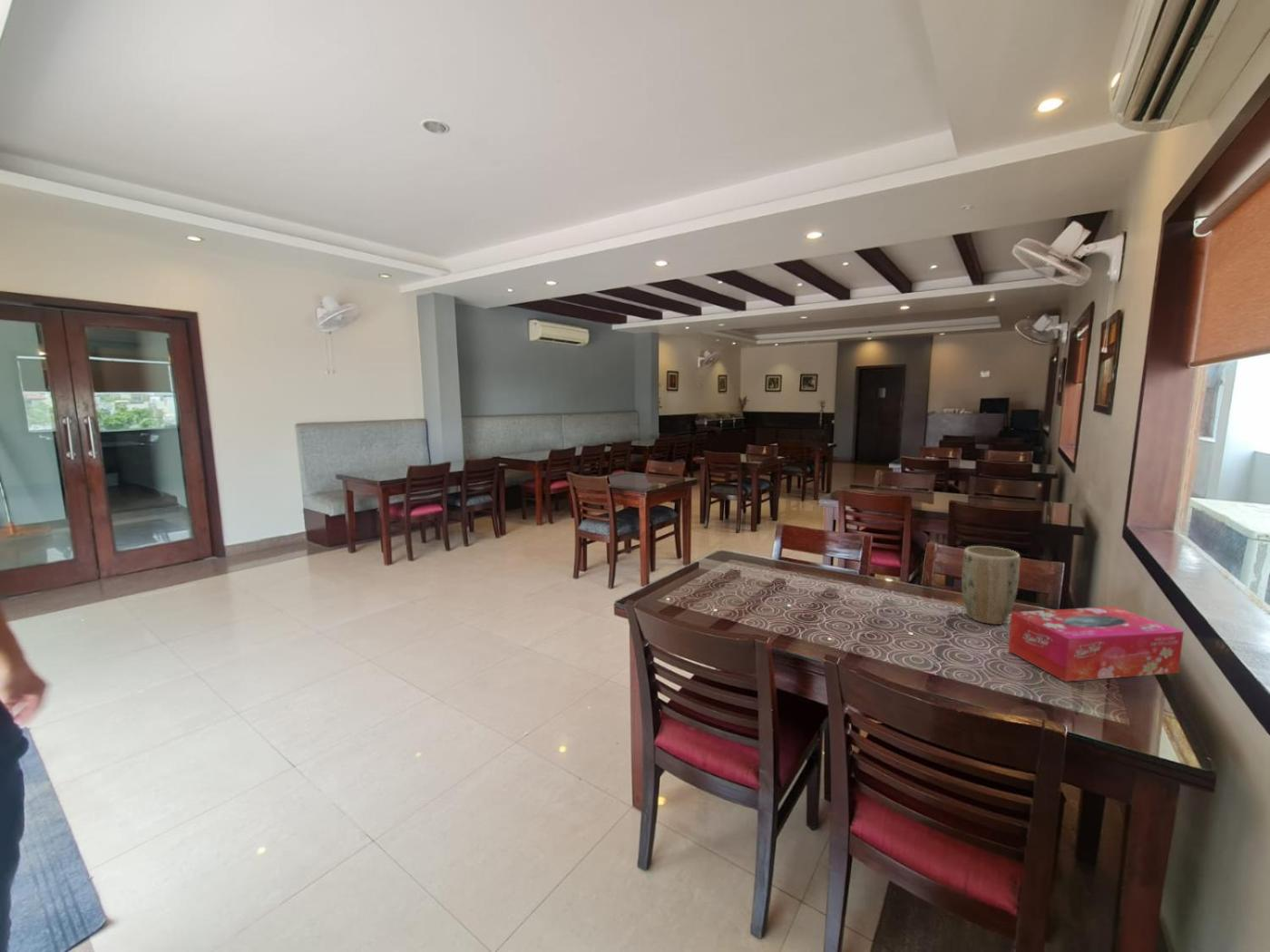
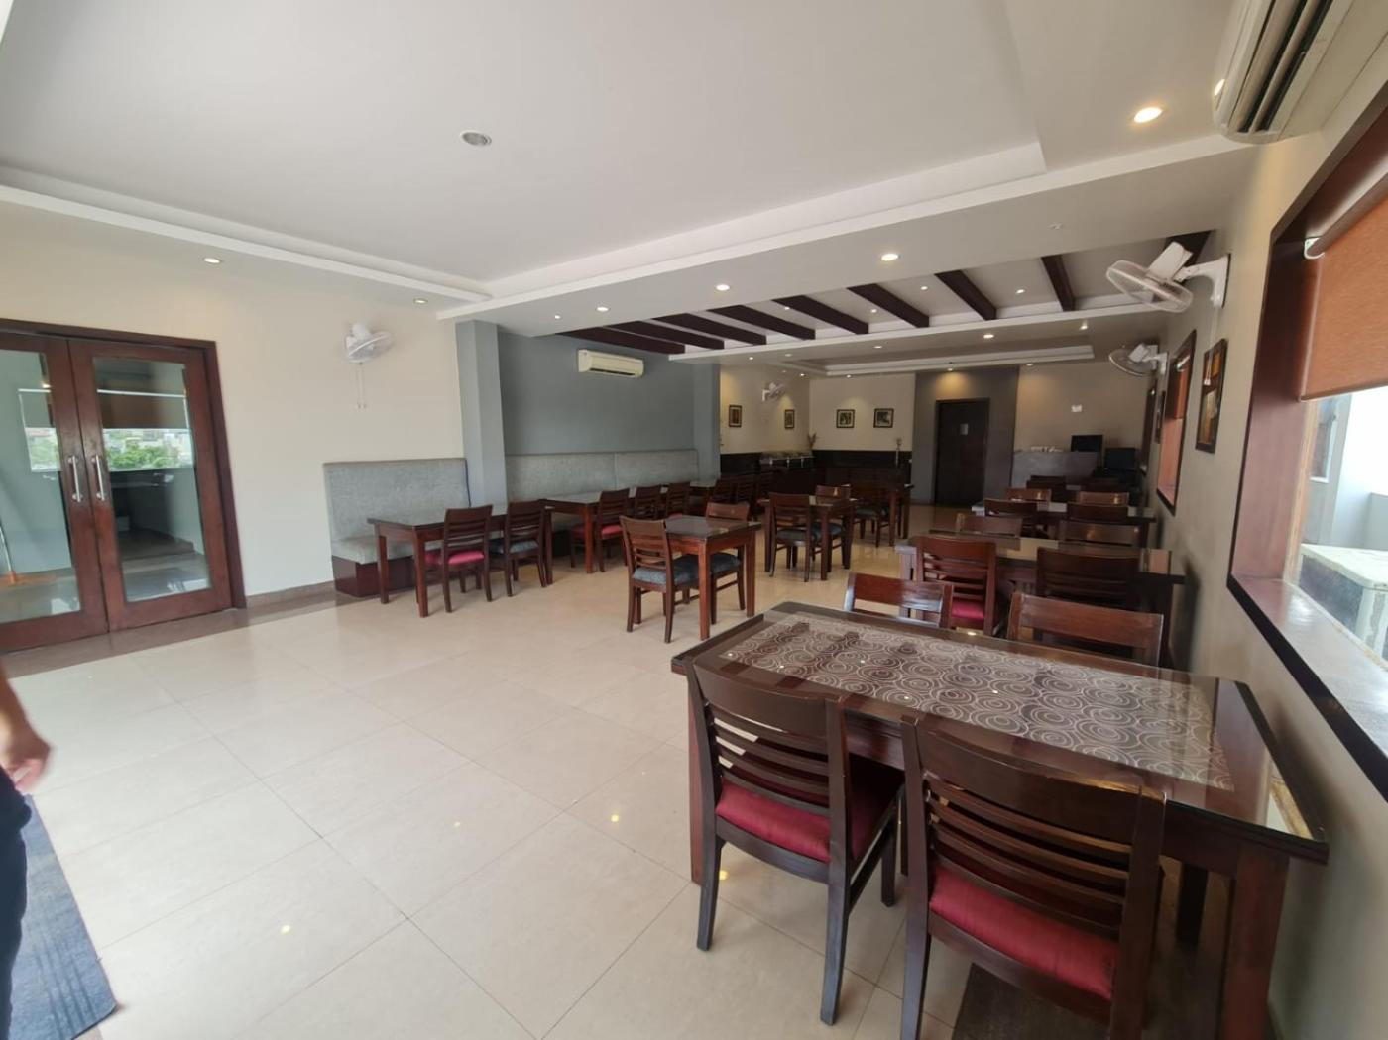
- tissue box [1007,606,1185,683]
- plant pot [961,545,1021,626]
